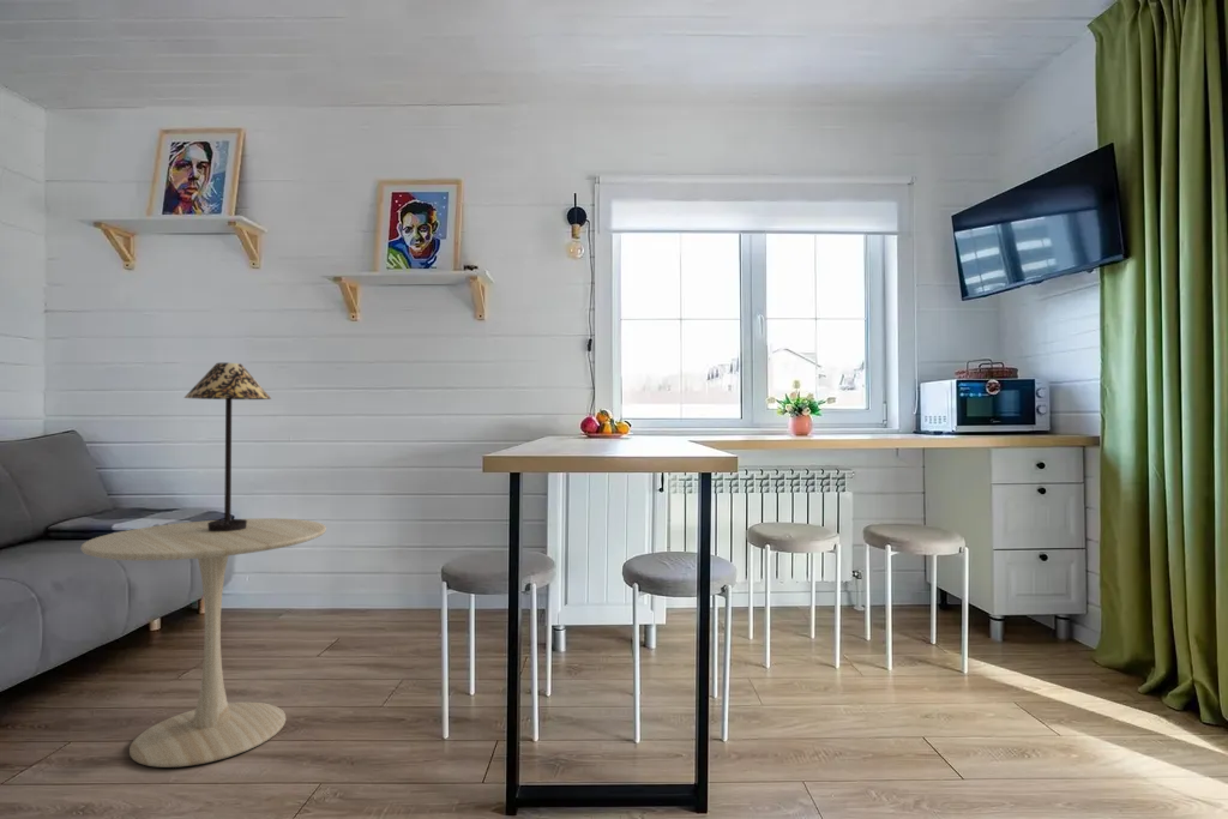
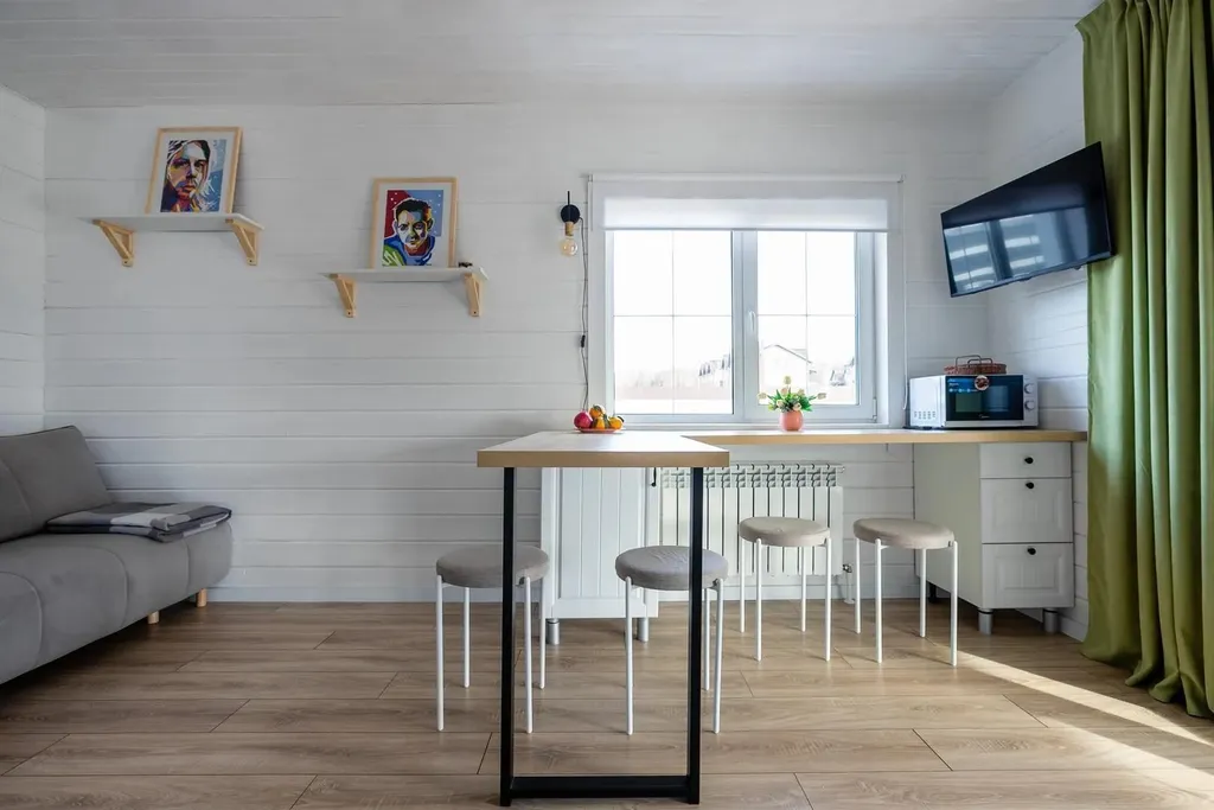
- side table [80,517,327,769]
- table lamp [182,362,272,531]
